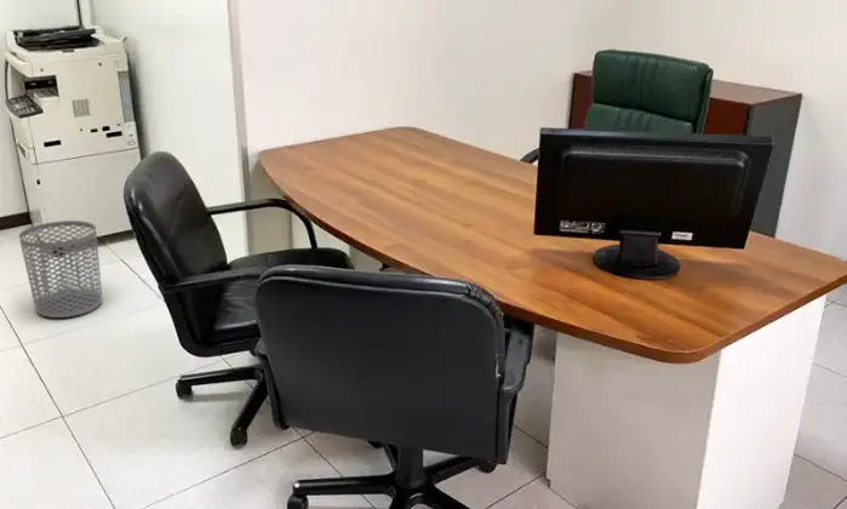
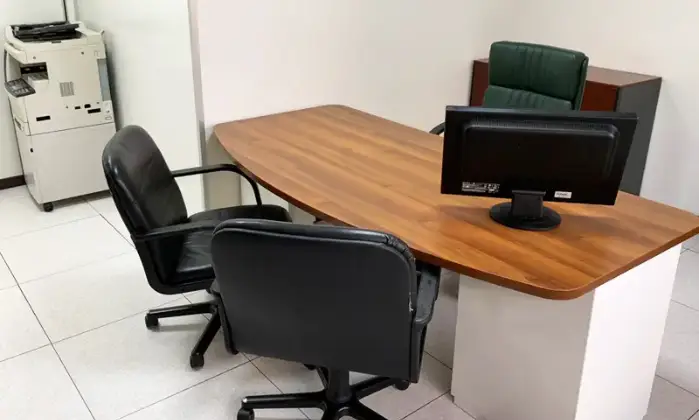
- waste bin [18,219,103,319]
